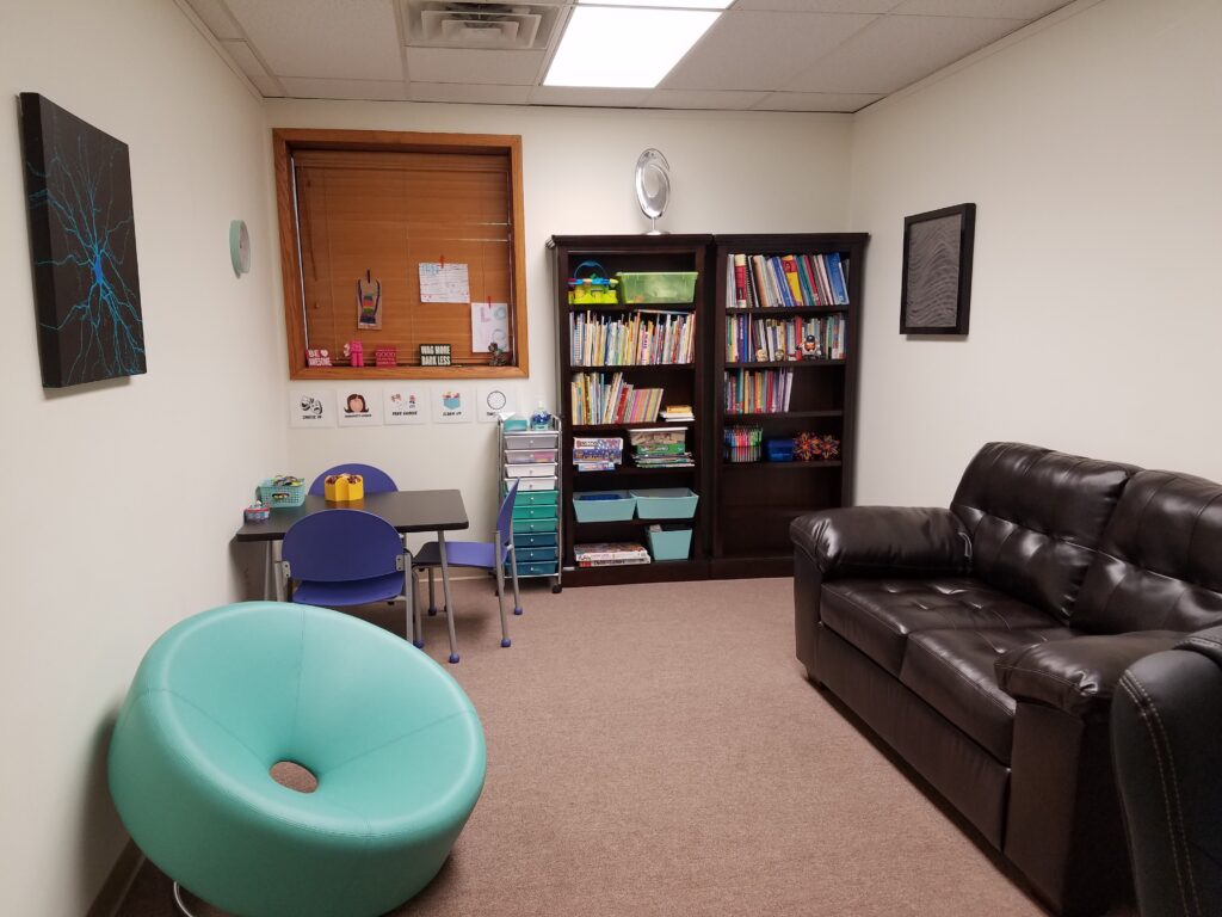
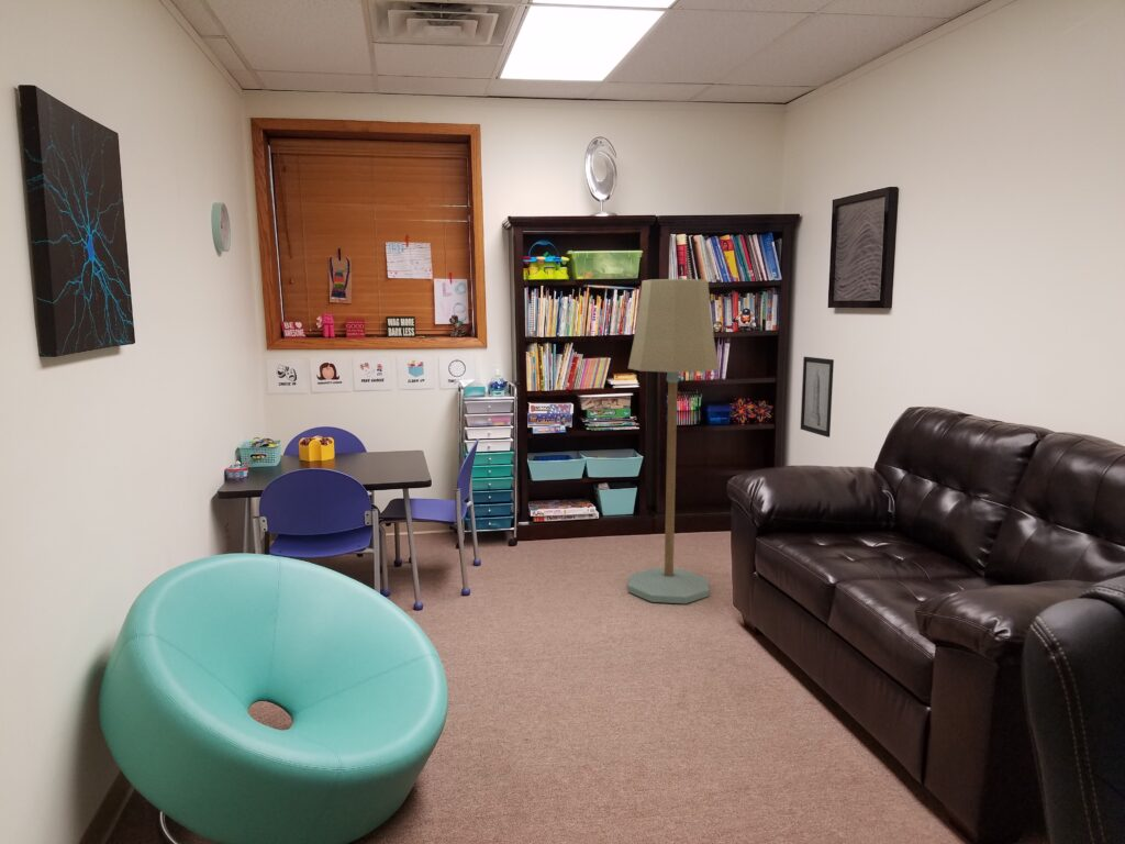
+ floor lamp [627,278,720,604]
+ wall art [800,356,835,438]
